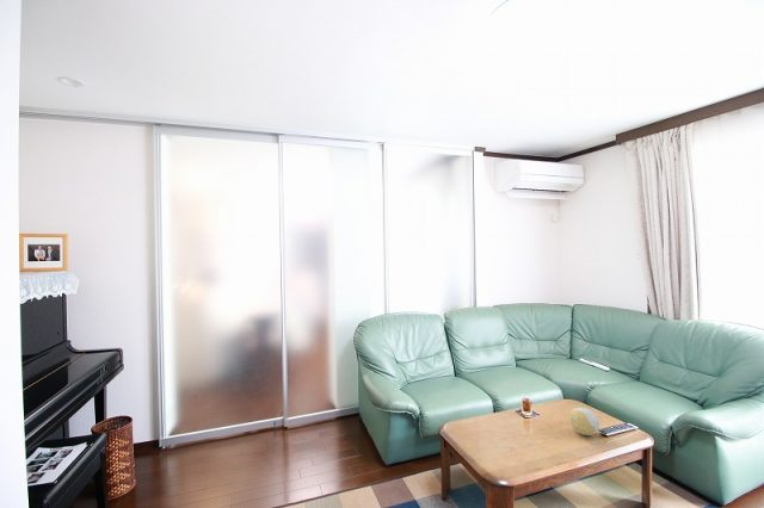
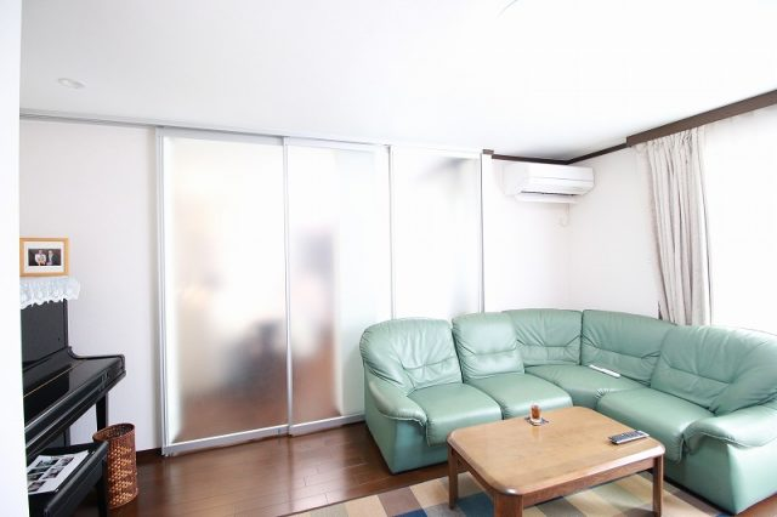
- decorative ball [568,407,600,436]
